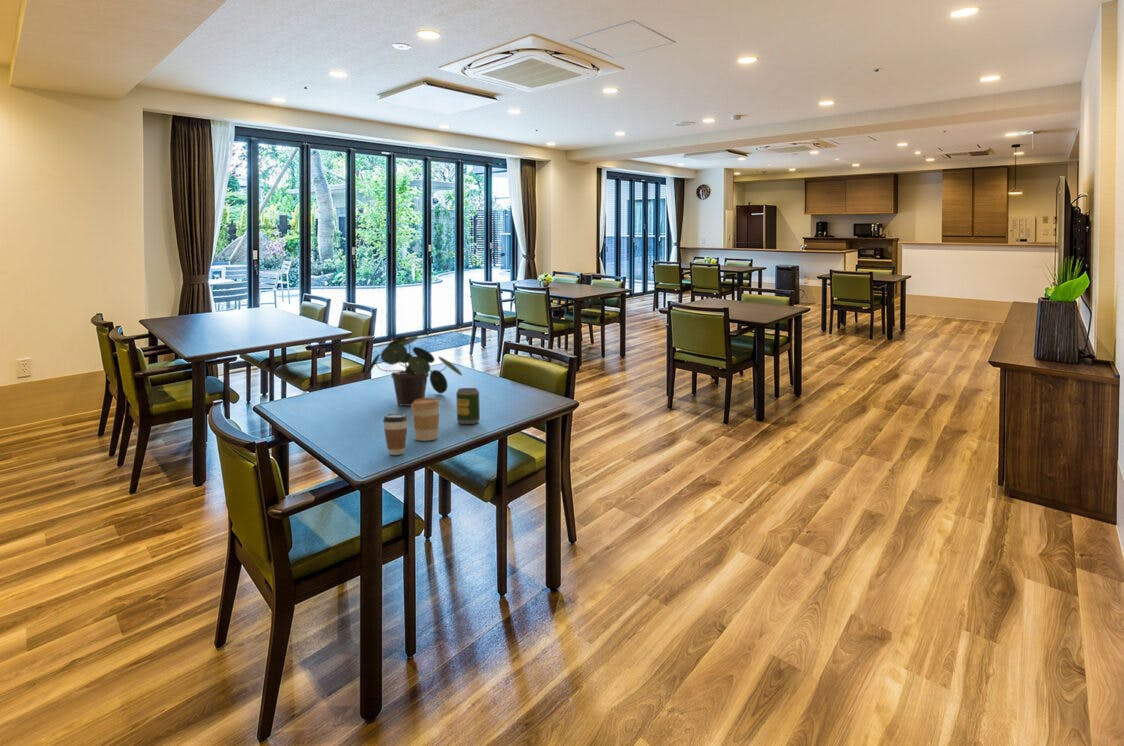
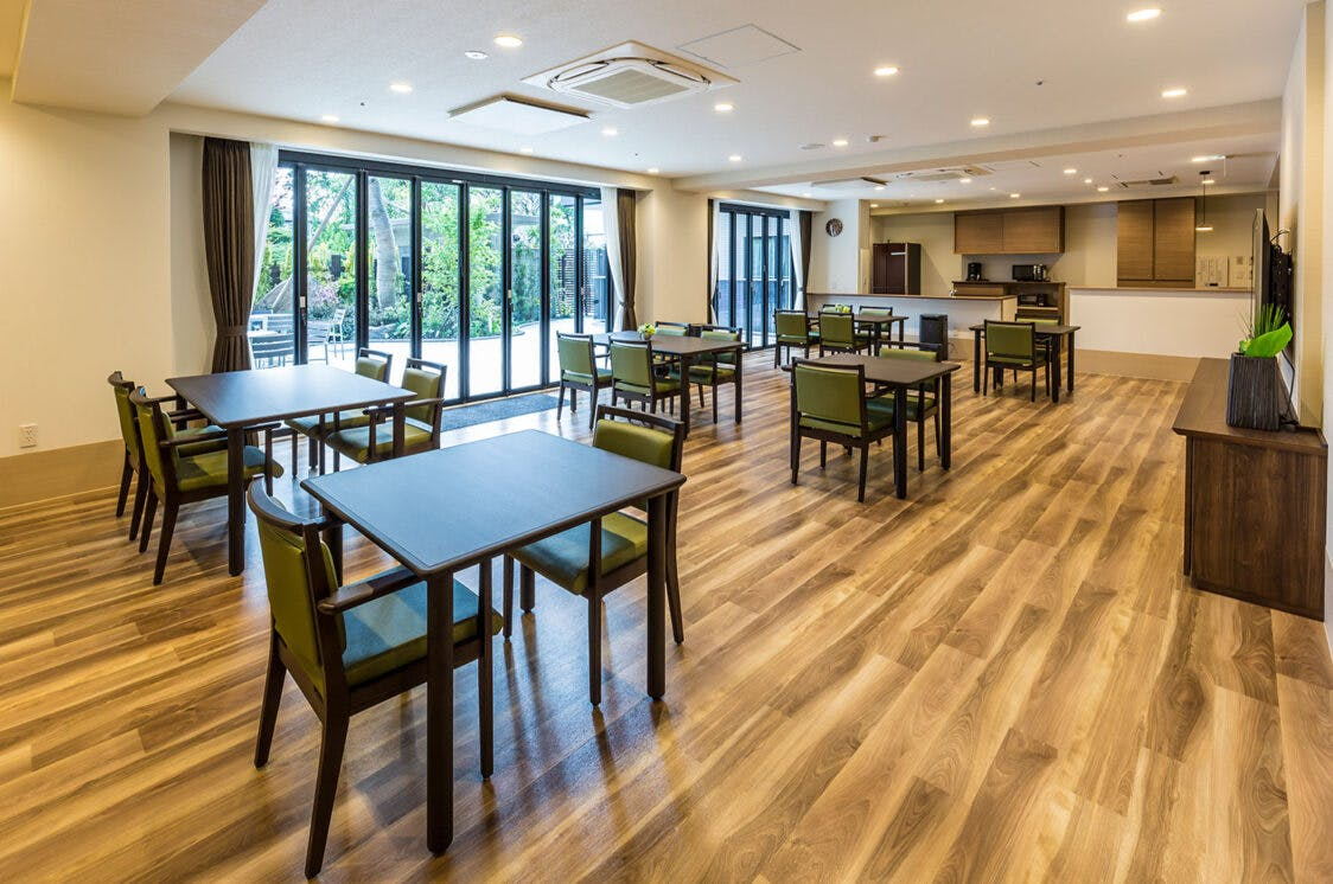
- coffee cup [382,413,409,456]
- potted plant [365,335,463,407]
- soda can [455,387,481,425]
- coffee cup [410,397,441,442]
